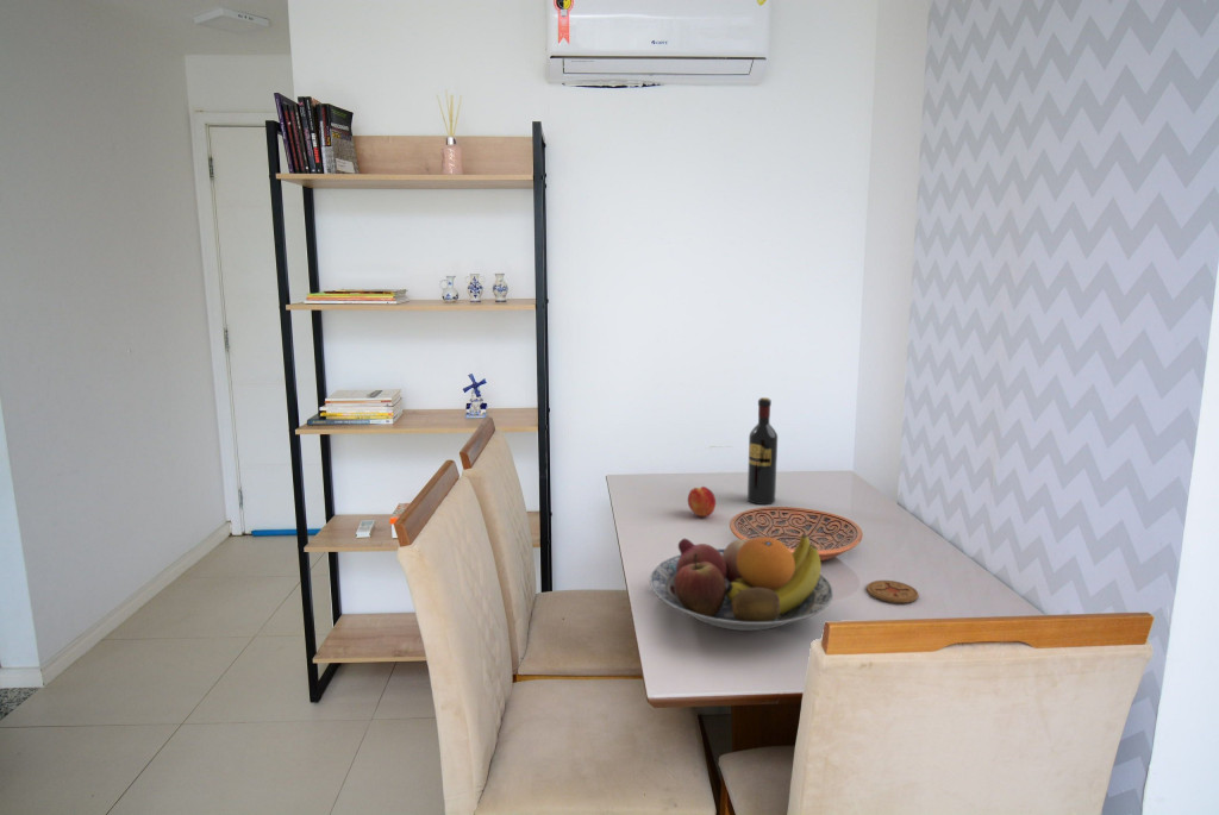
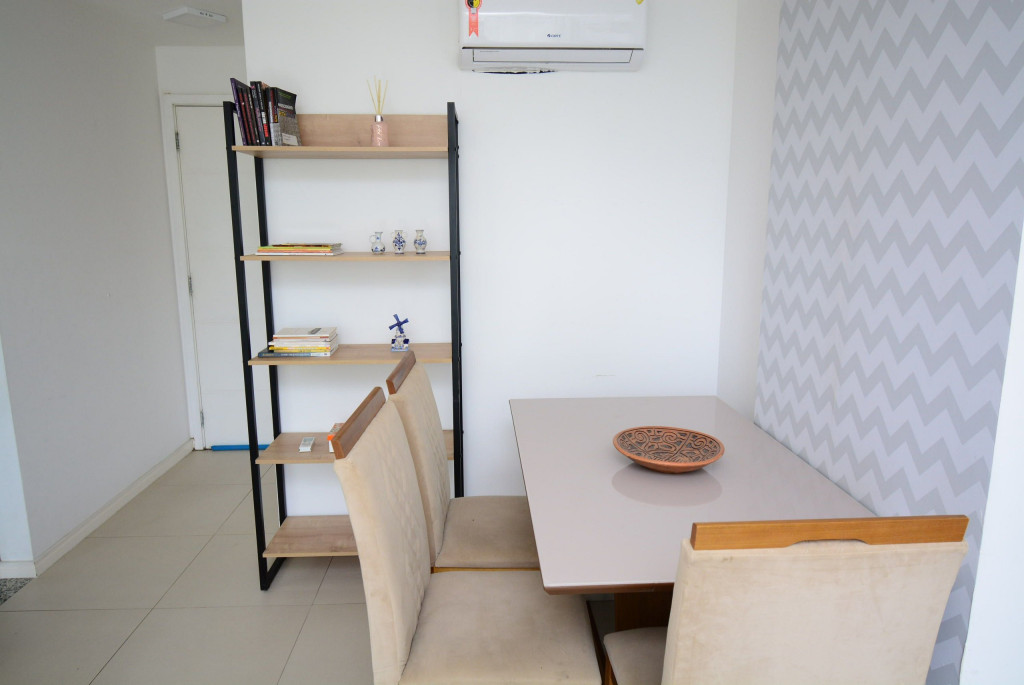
- fruit bowl [649,532,834,632]
- peach [687,485,717,518]
- wine bottle [746,396,779,506]
- coaster [865,579,920,604]
